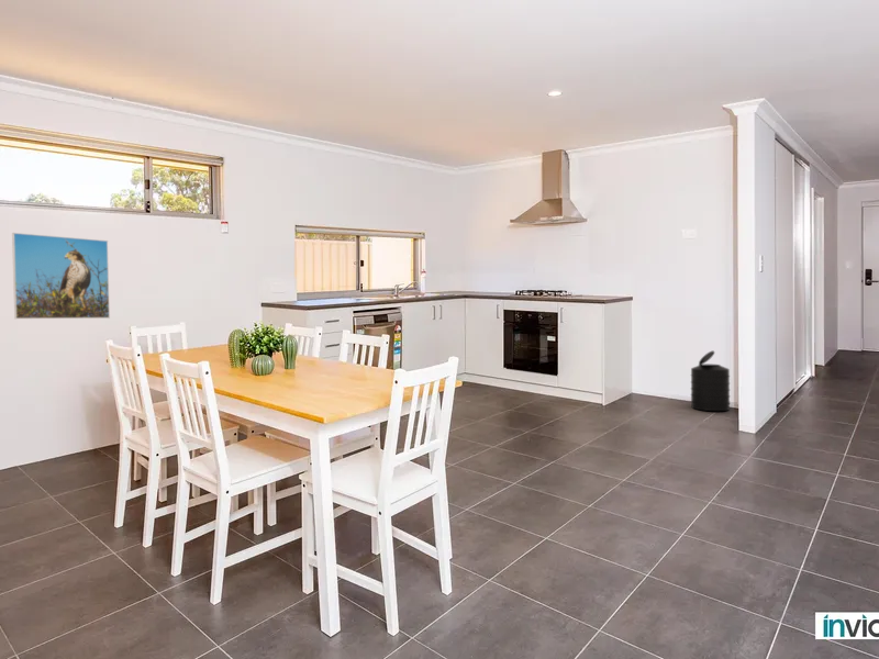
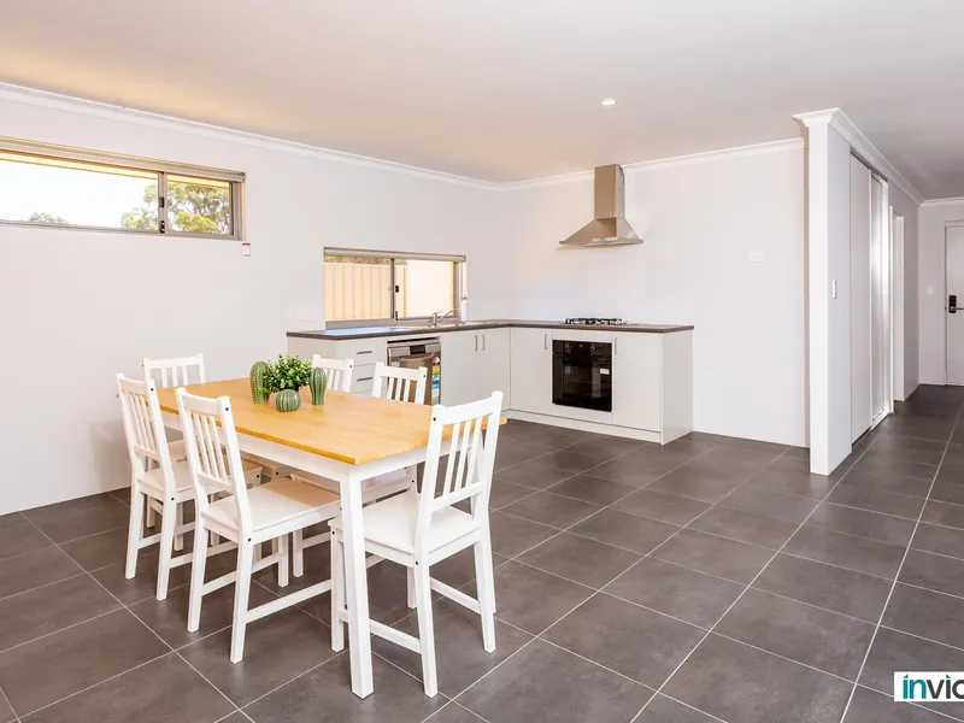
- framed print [11,232,111,320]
- trash can [690,350,731,412]
